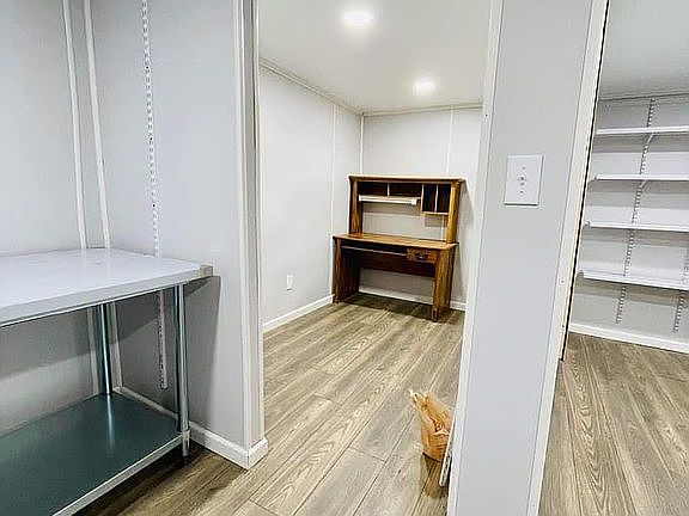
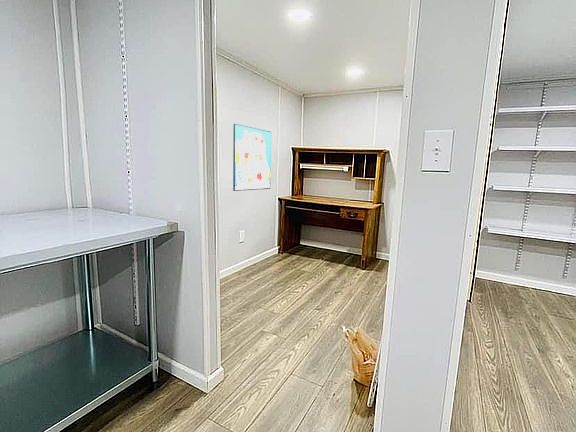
+ wall art [232,123,272,192]
